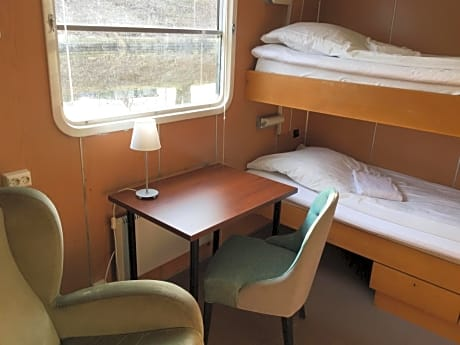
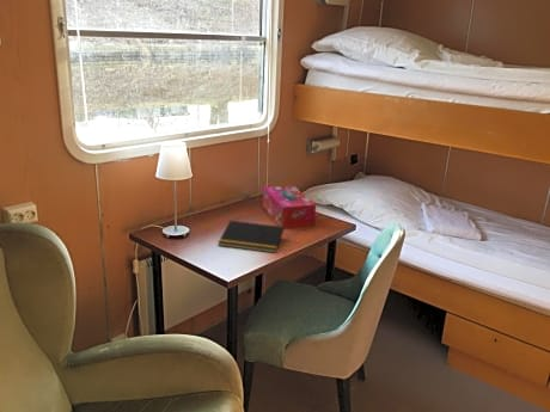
+ notepad [216,220,286,254]
+ tissue box [262,184,317,229]
